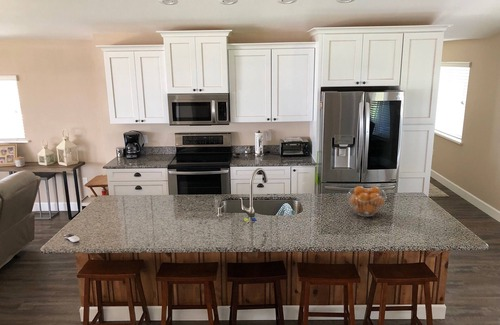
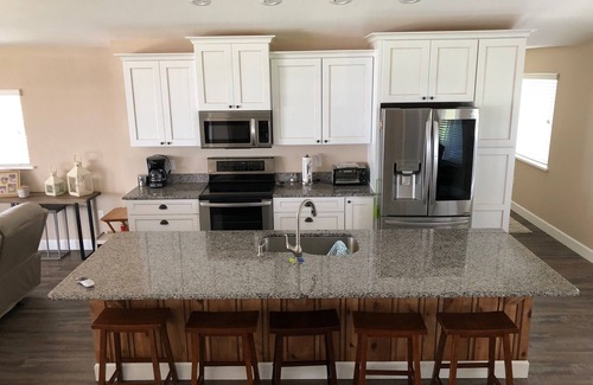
- fruit basket [346,185,387,217]
